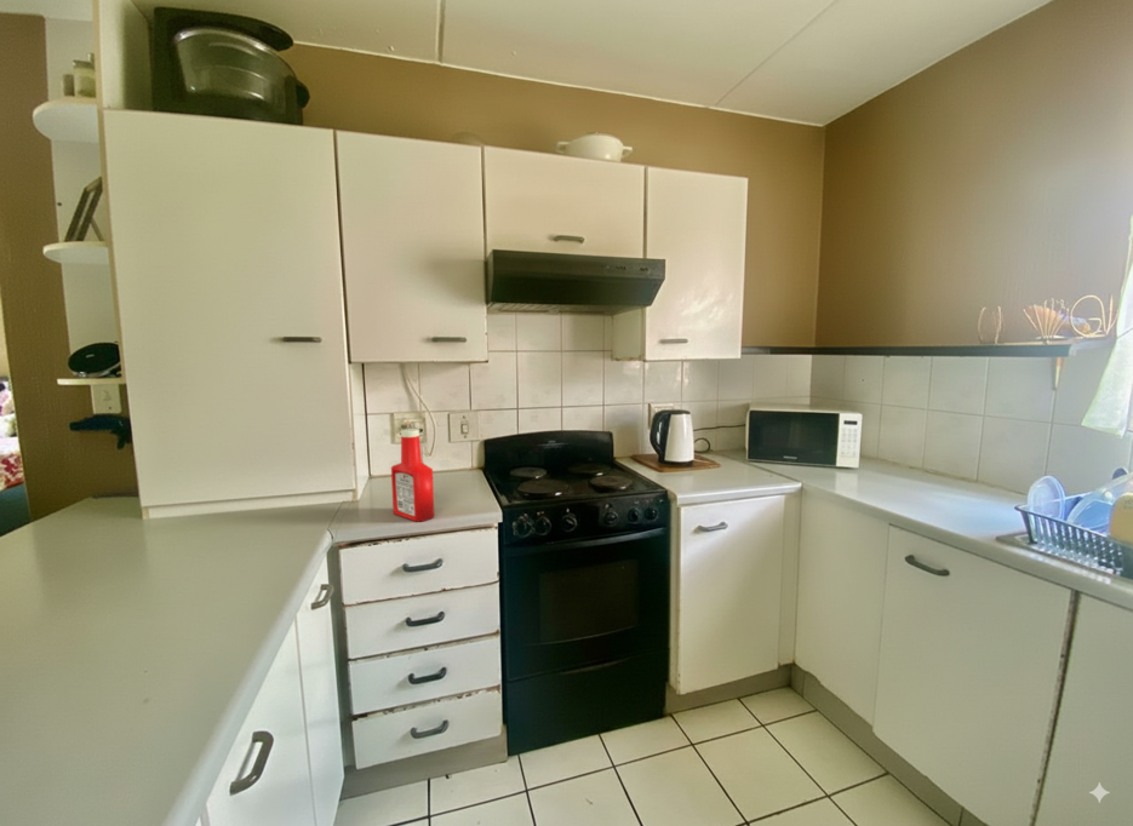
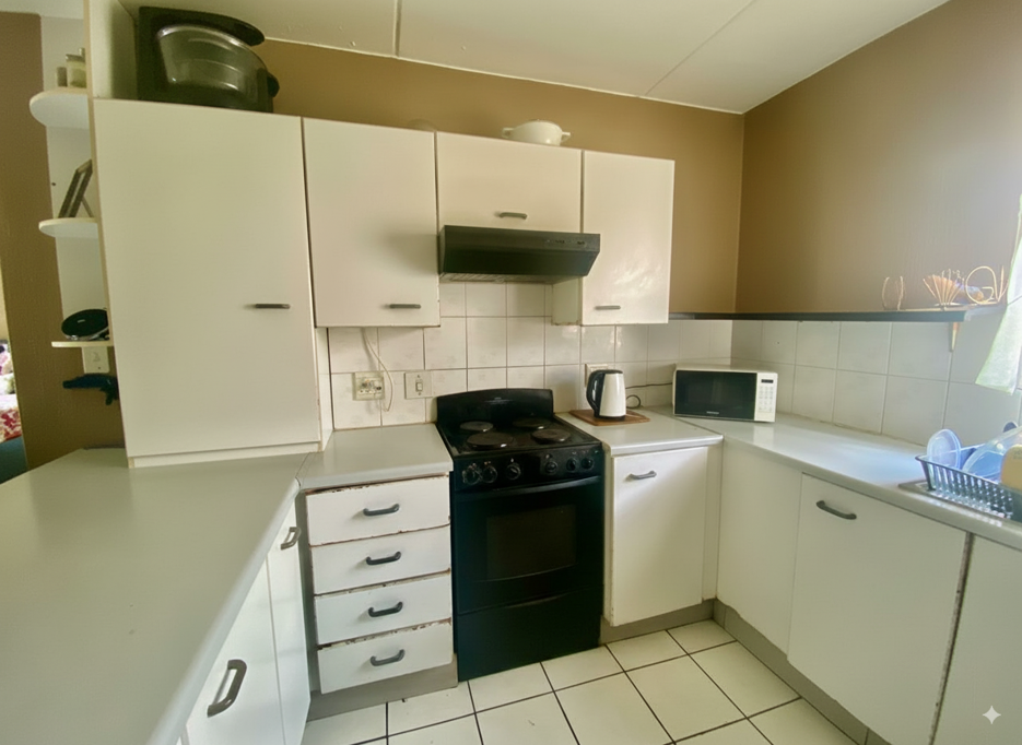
- soap bottle [390,428,435,523]
